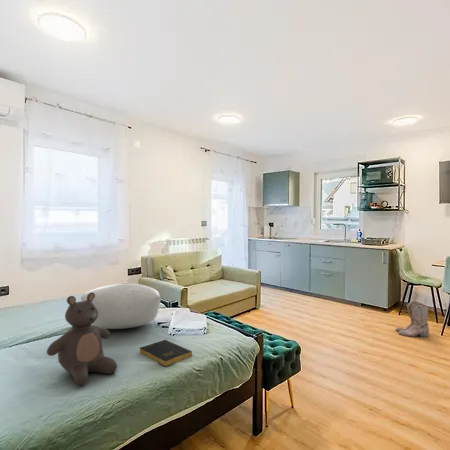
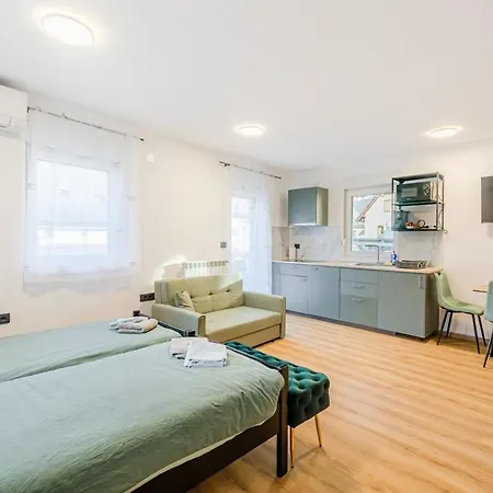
- book [139,339,193,368]
- pillow [80,282,161,330]
- boots [395,299,430,338]
- teddy bear [46,292,118,387]
